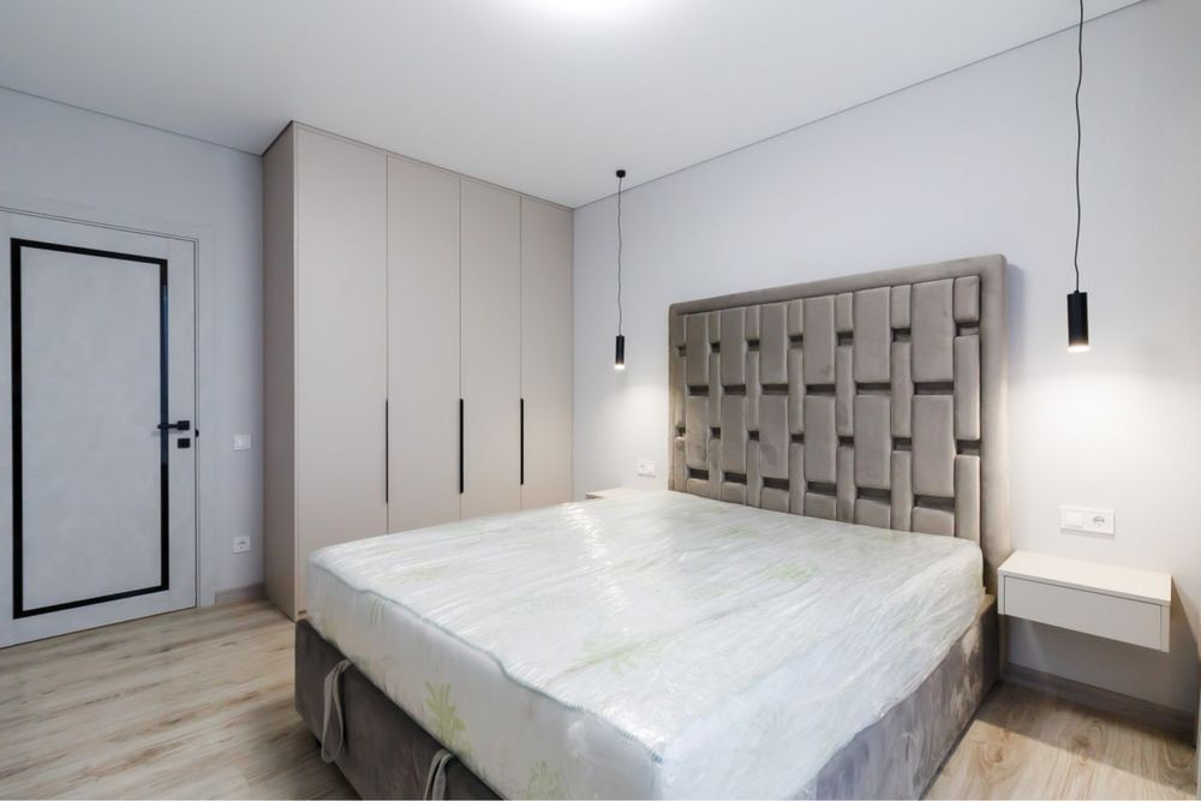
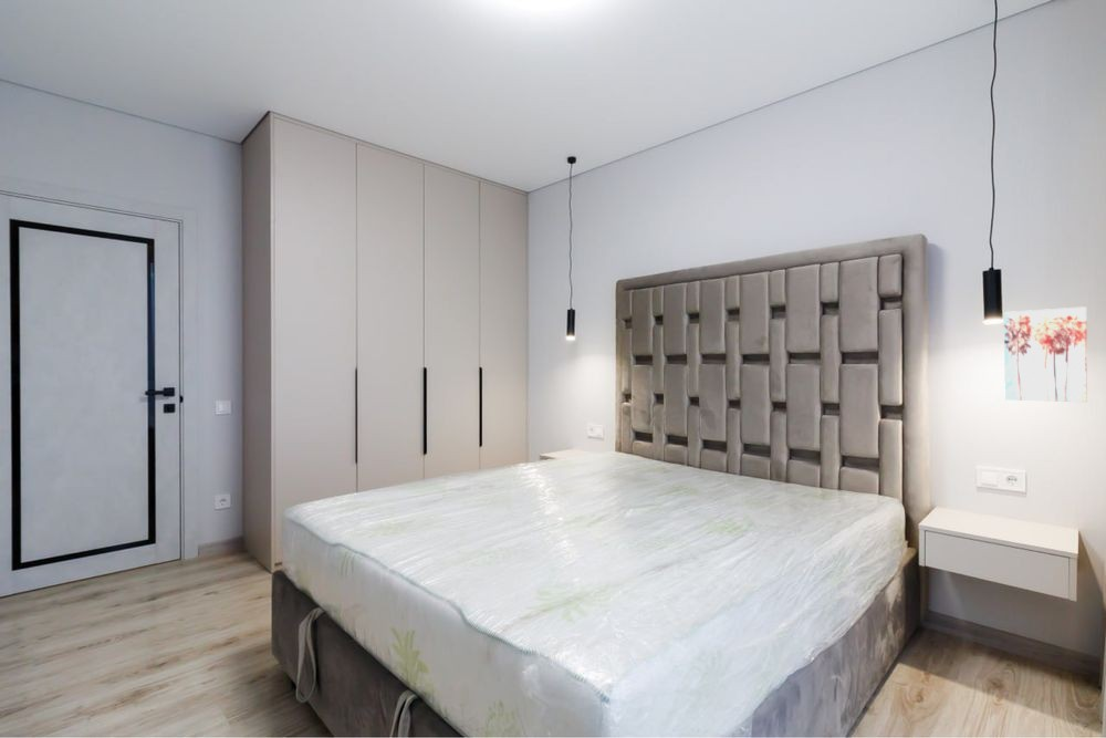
+ wall art [1003,305,1088,403]
